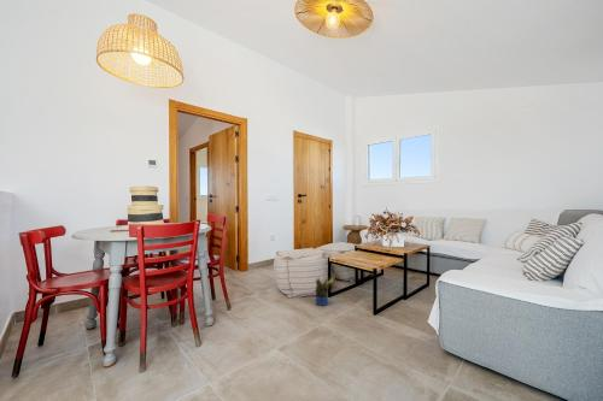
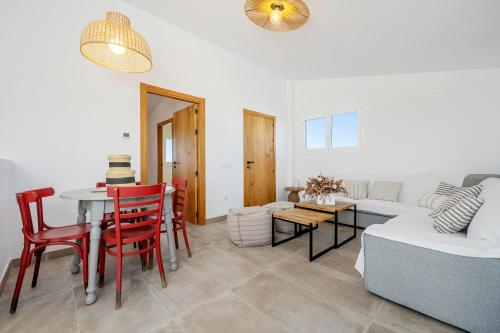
- potted plant [314,271,338,307]
